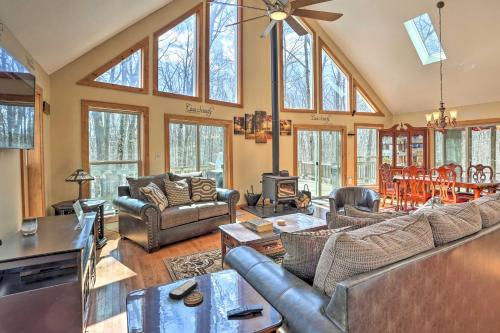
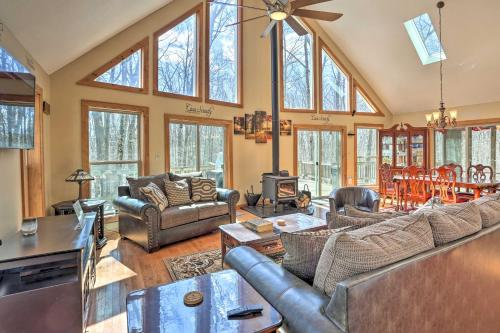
- remote control [168,280,199,300]
